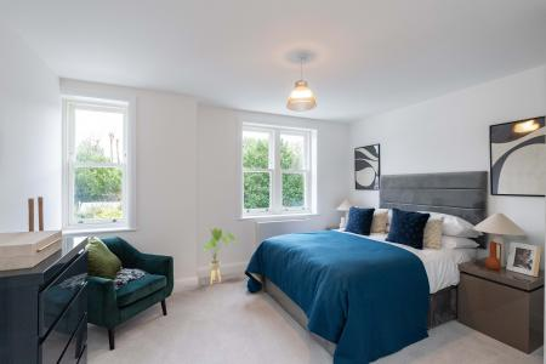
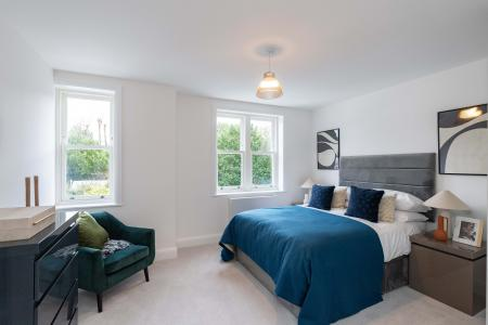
- house plant [203,227,238,285]
